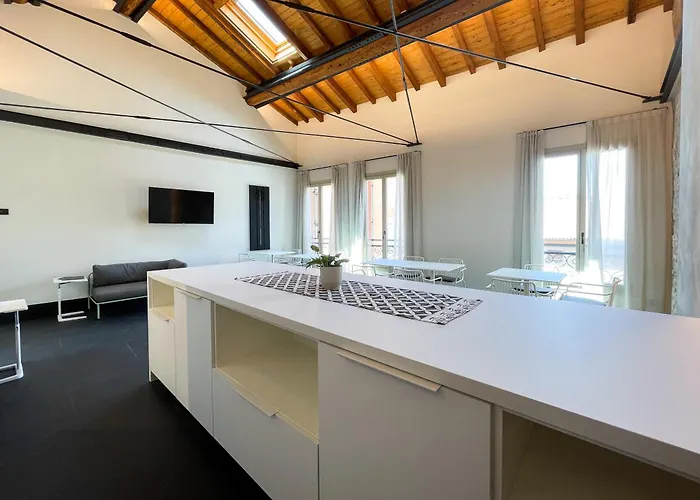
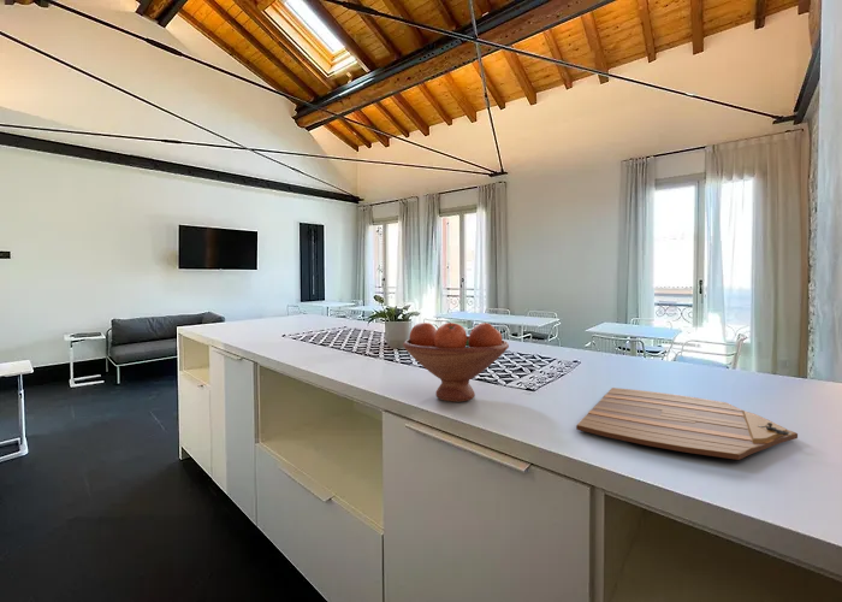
+ cutting board [575,386,799,461]
+ fruit bowl [402,321,510,403]
